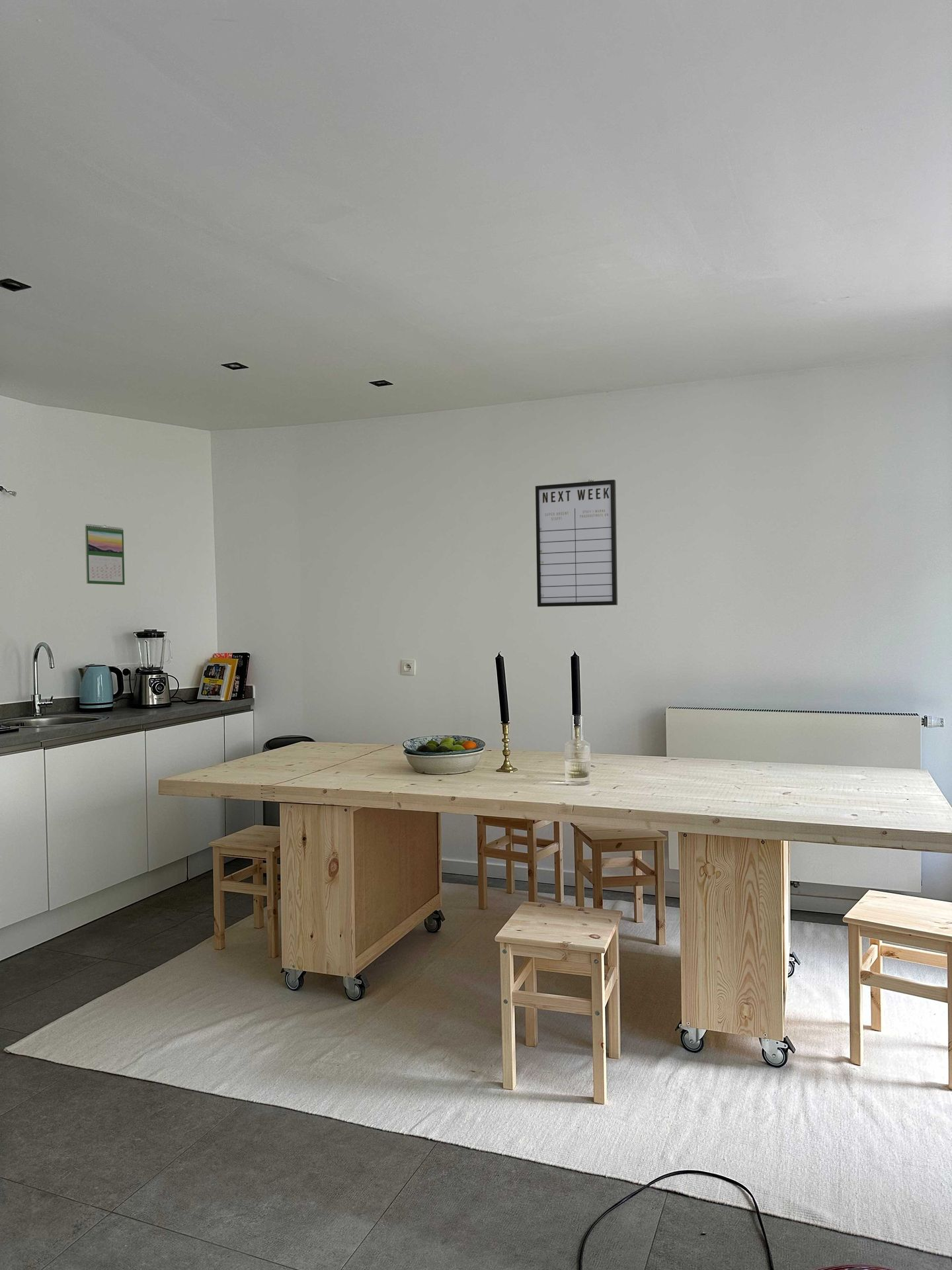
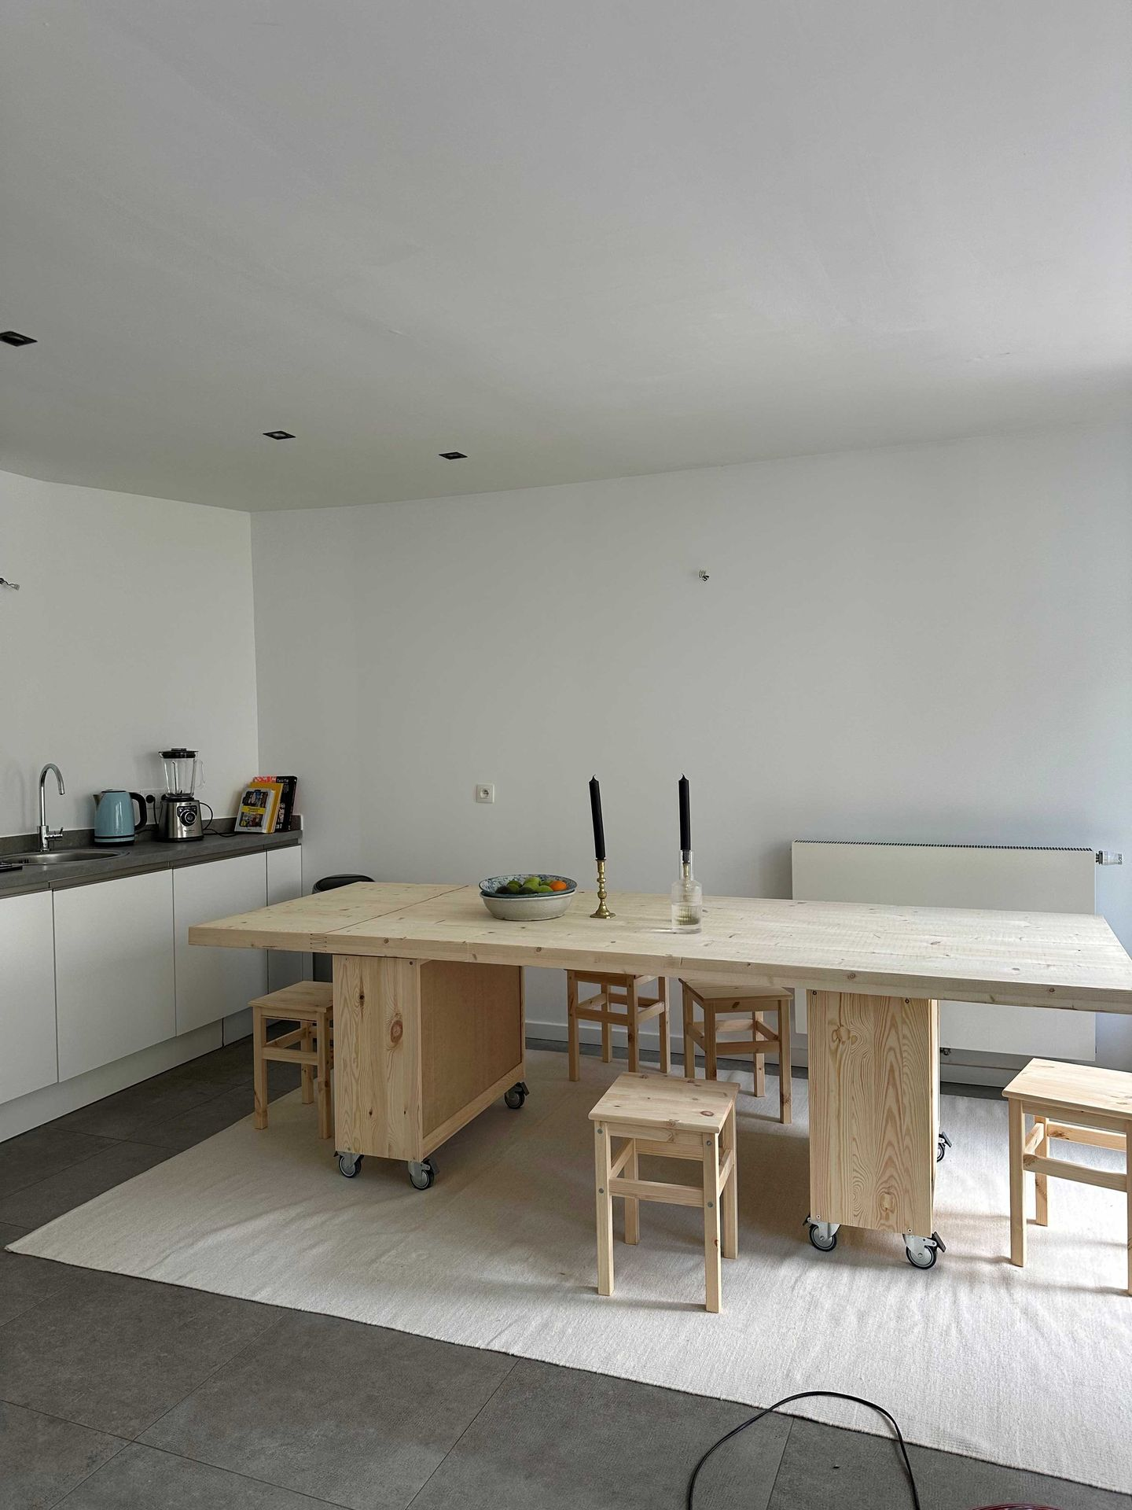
- calendar [85,523,126,585]
- writing board [535,479,618,607]
